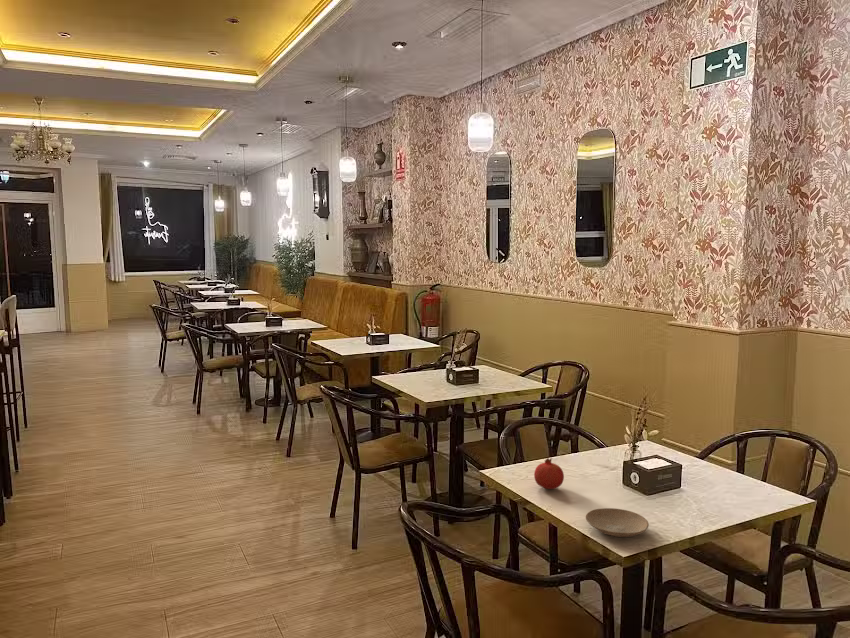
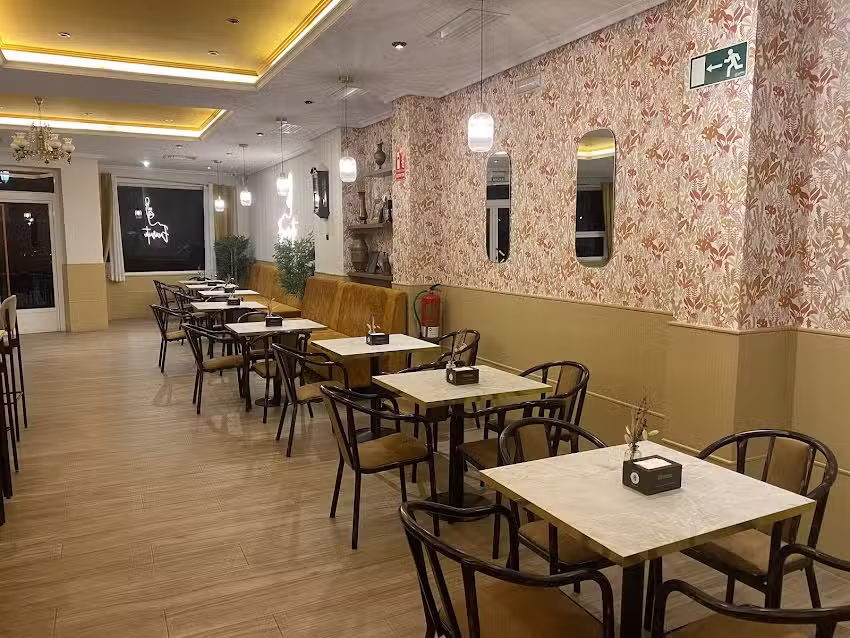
- plate [585,507,650,538]
- fruit [533,457,565,490]
